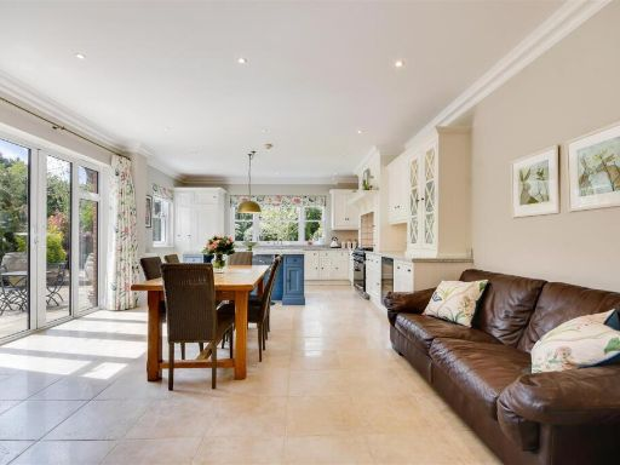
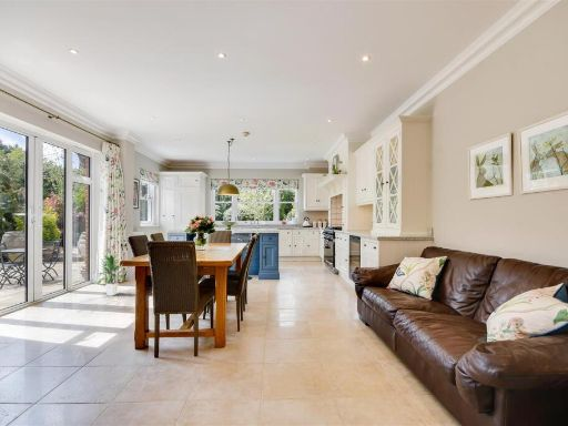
+ indoor plant [95,253,129,296]
